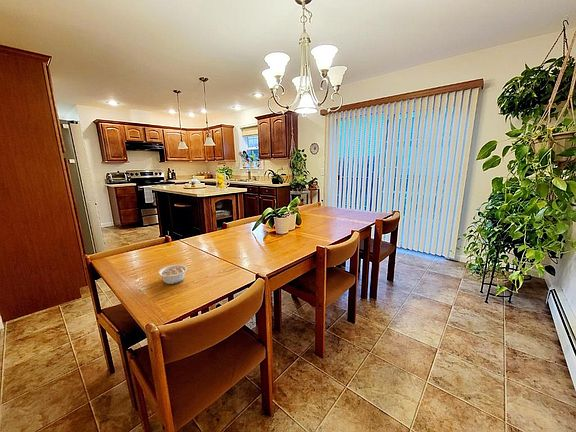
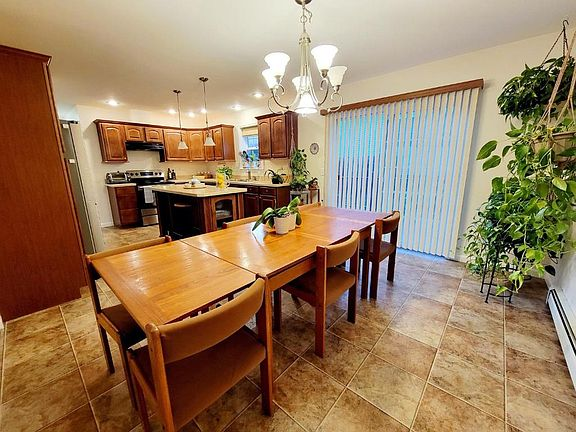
- legume [157,264,188,285]
